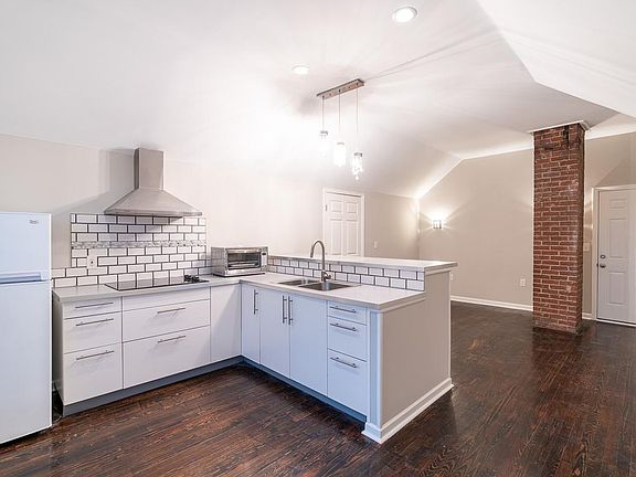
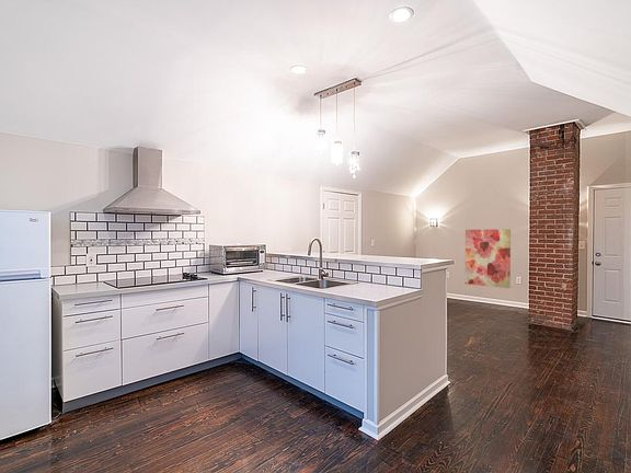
+ wall art [464,229,512,289]
